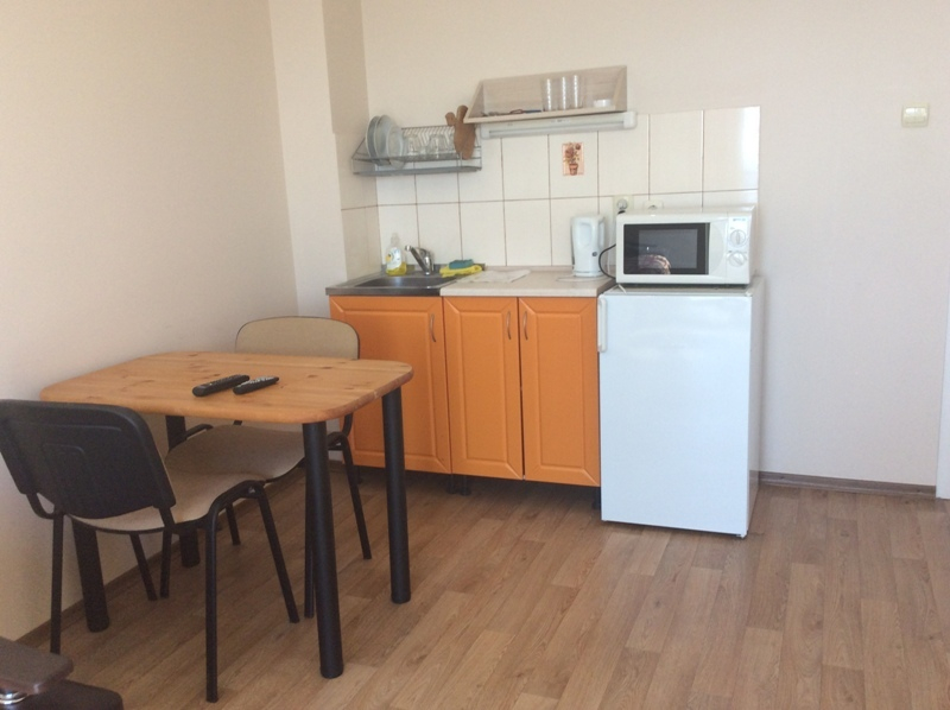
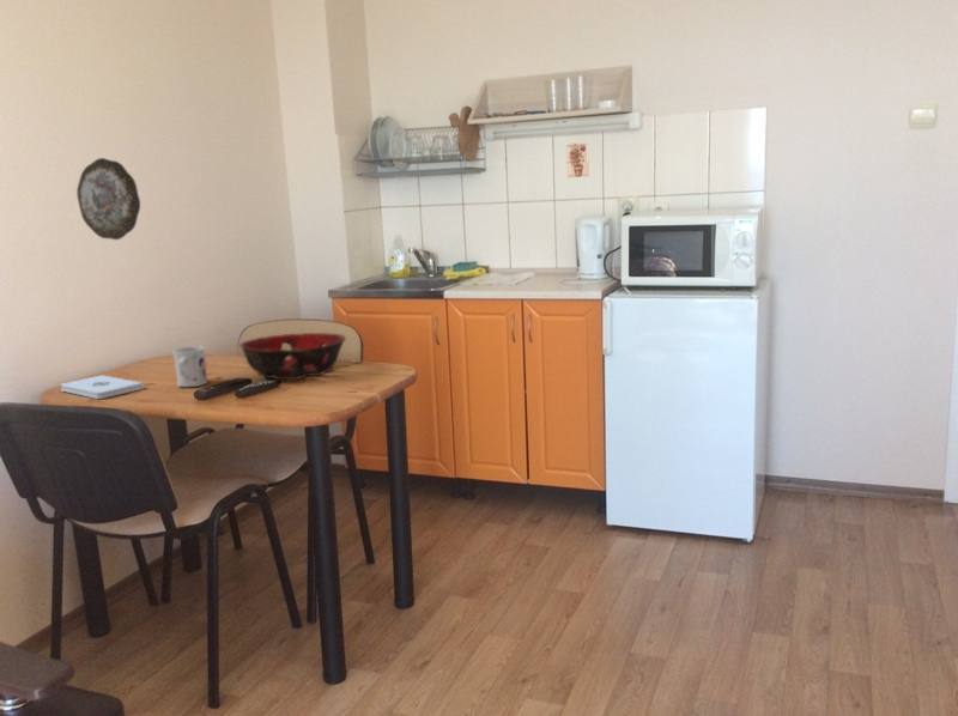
+ decorative plate [75,157,141,241]
+ notepad [60,374,144,400]
+ mug [171,345,208,388]
+ decorative bowl [238,332,347,381]
